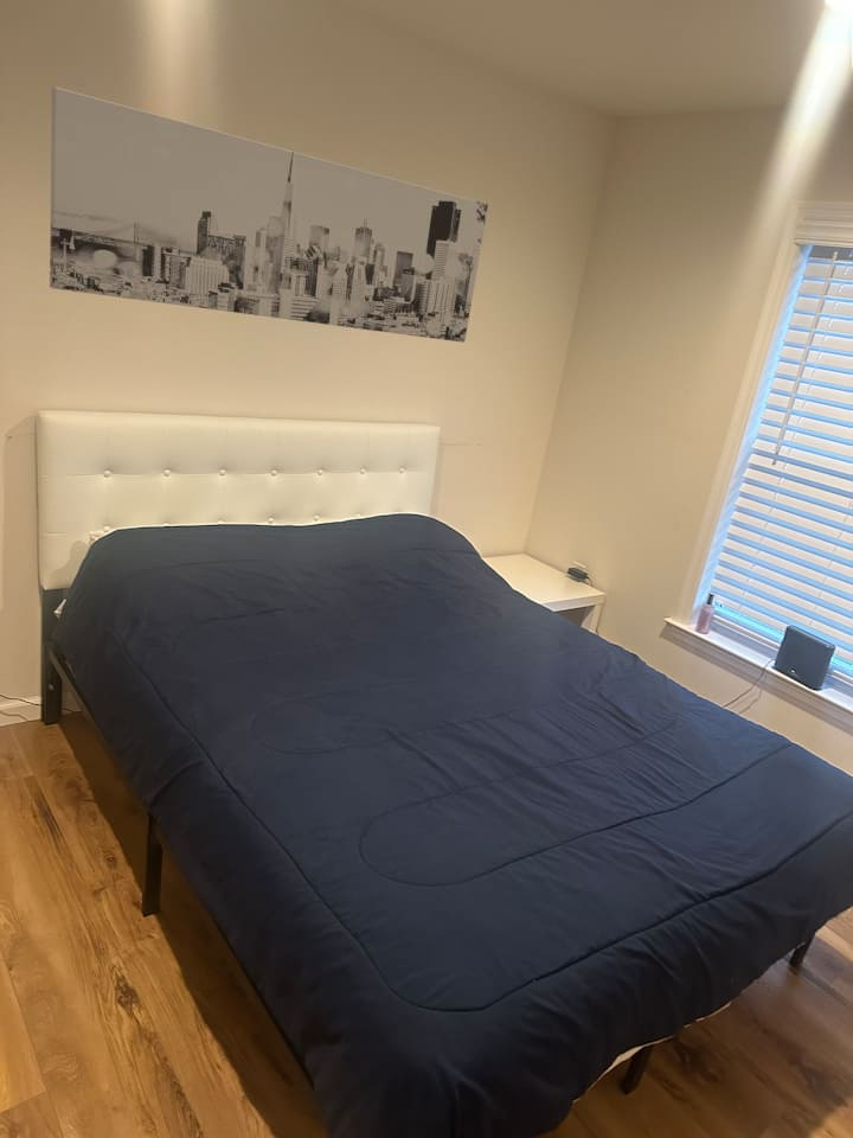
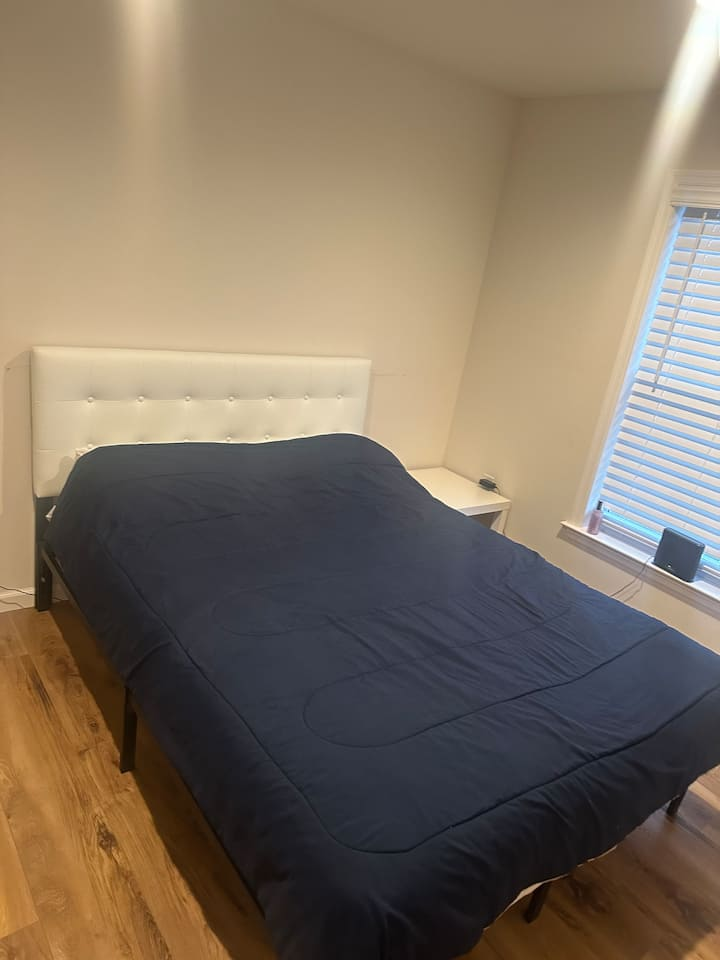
- wall art [49,87,489,344]
